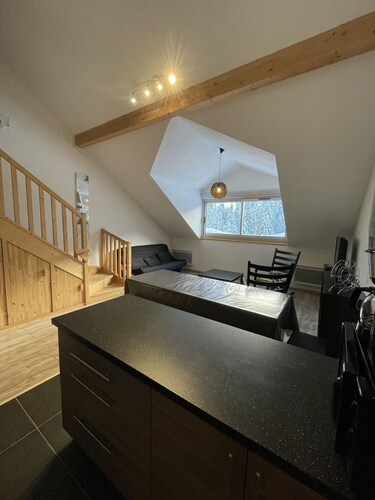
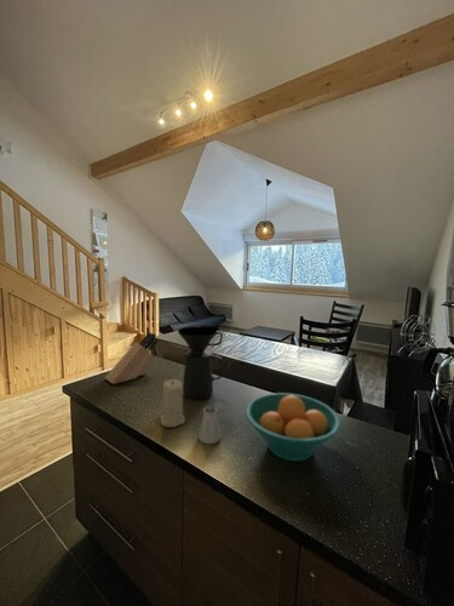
+ knife block [104,331,159,385]
+ coffee maker [177,325,224,400]
+ saltshaker [197,404,223,445]
+ fruit bowl [245,391,343,462]
+ candle [160,378,186,428]
